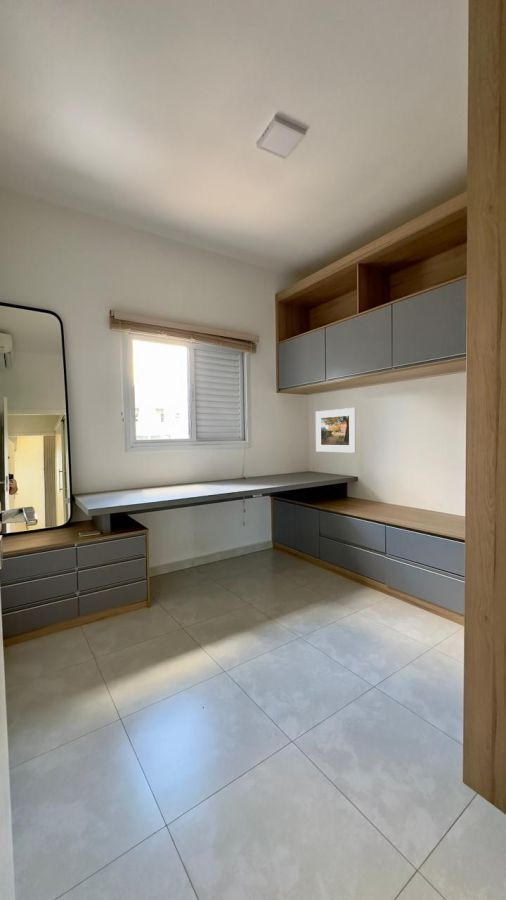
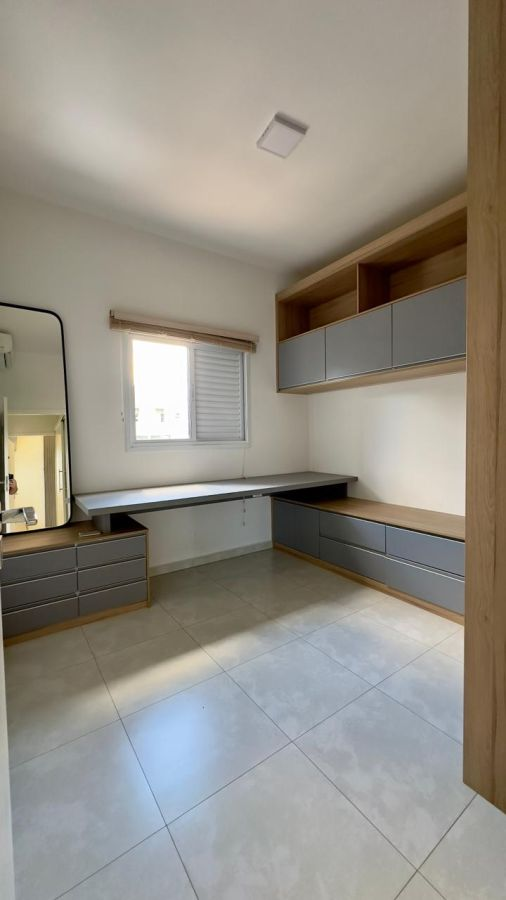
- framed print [315,407,357,454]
